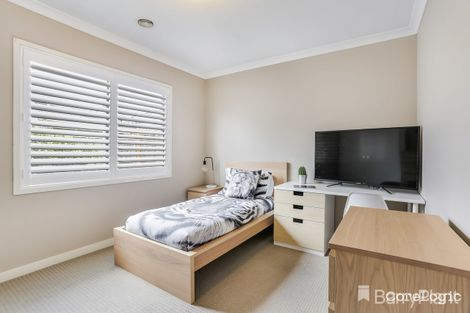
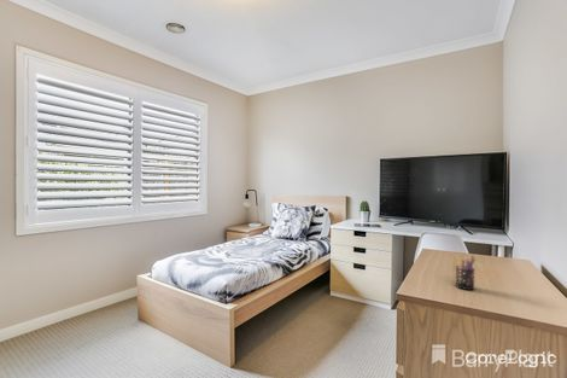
+ pen holder [455,254,477,291]
